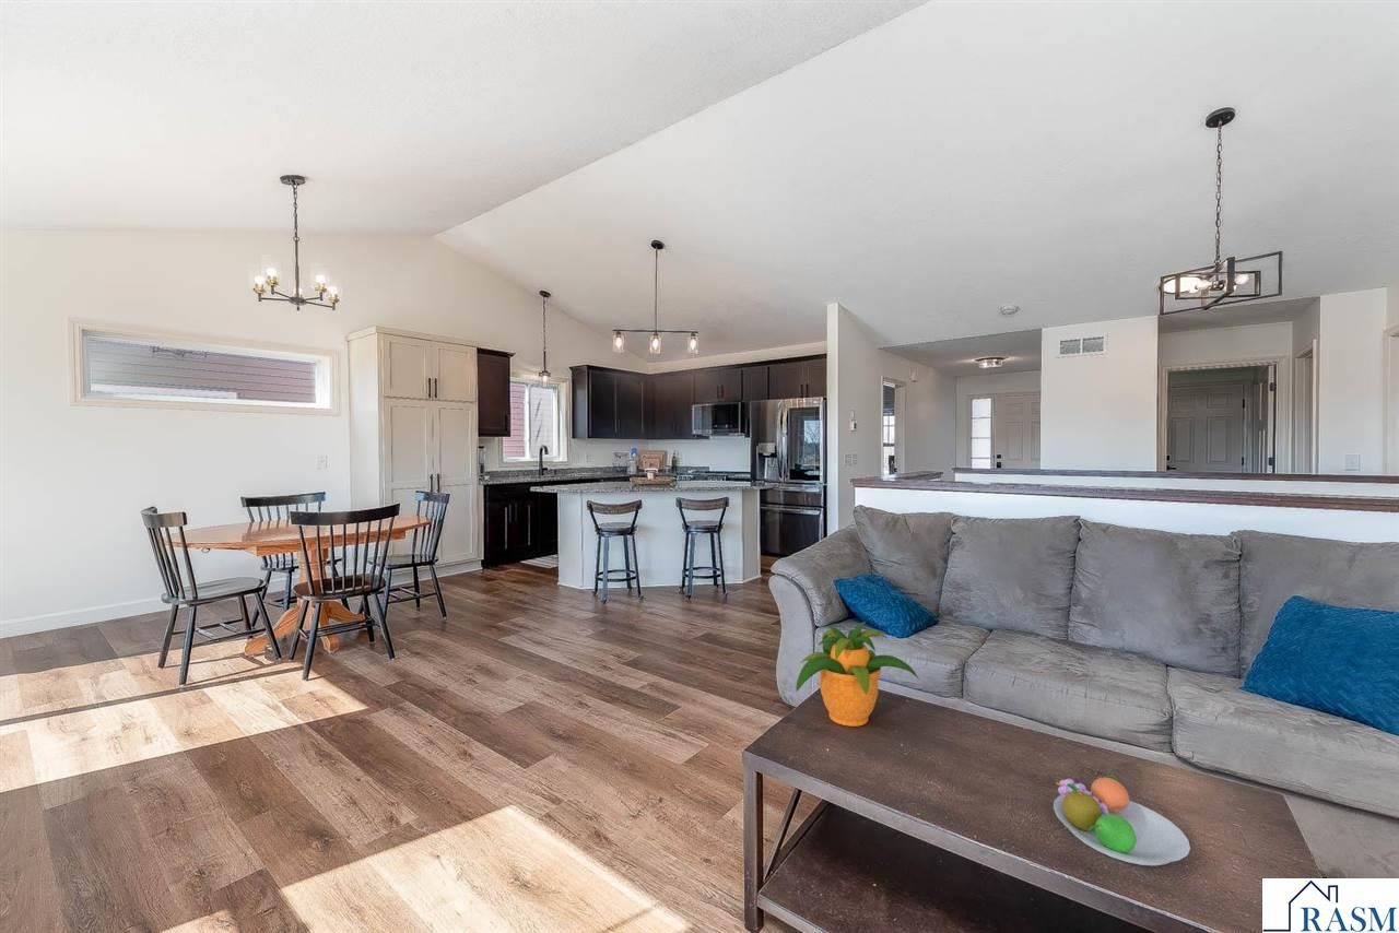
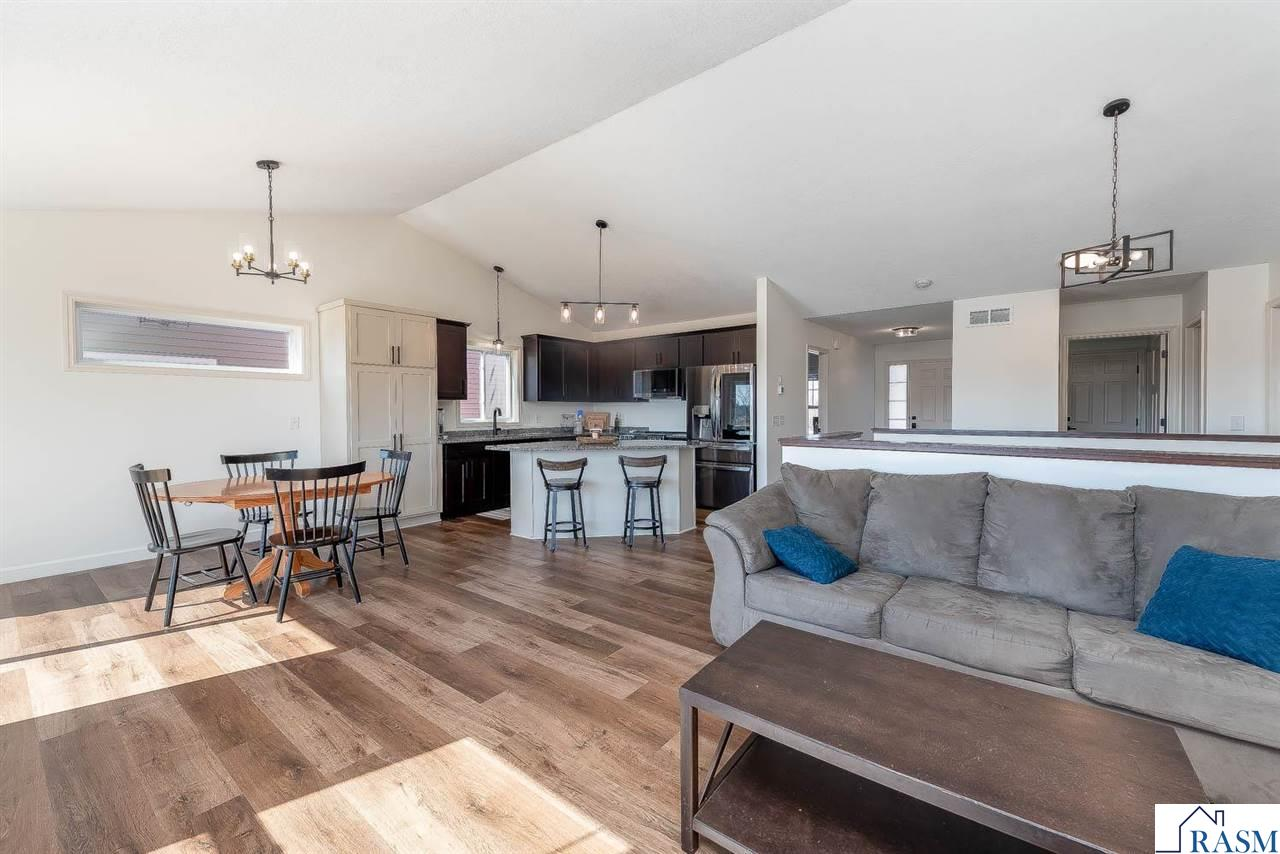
- fruit bowl [1053,775,1191,866]
- potted plant [795,621,920,728]
